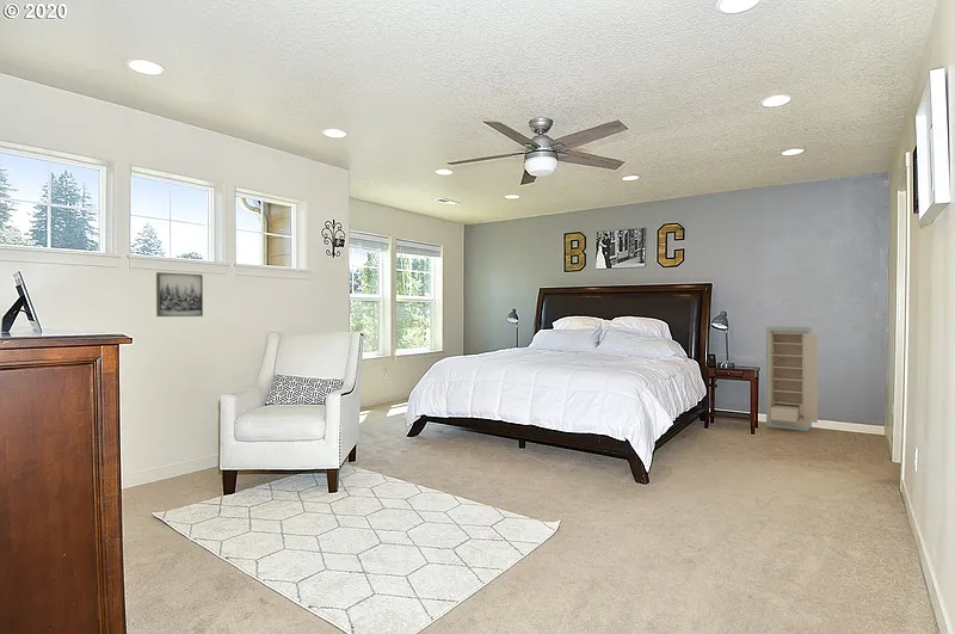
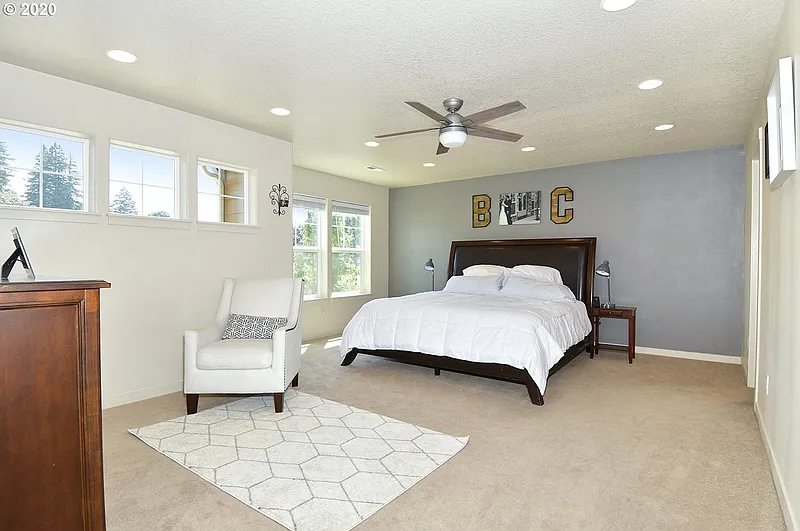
- wall art [155,271,204,318]
- storage cabinet [765,325,819,432]
